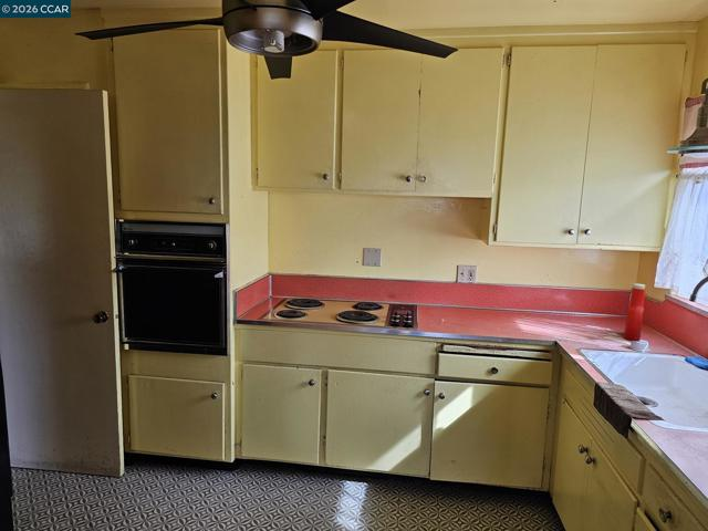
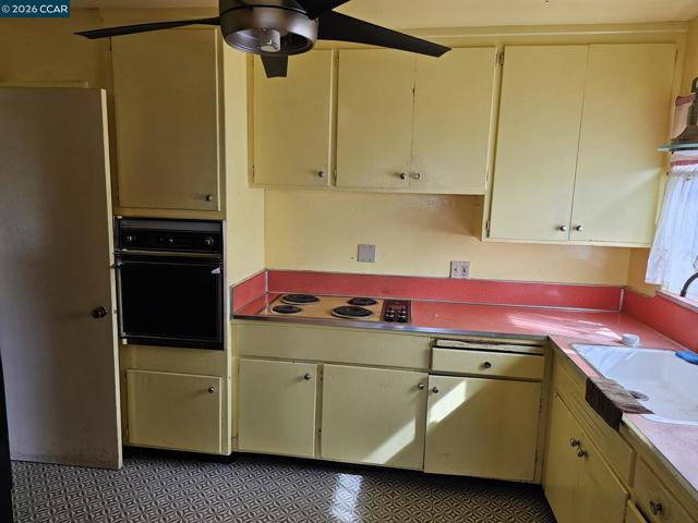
- soap bottle [623,282,646,342]
